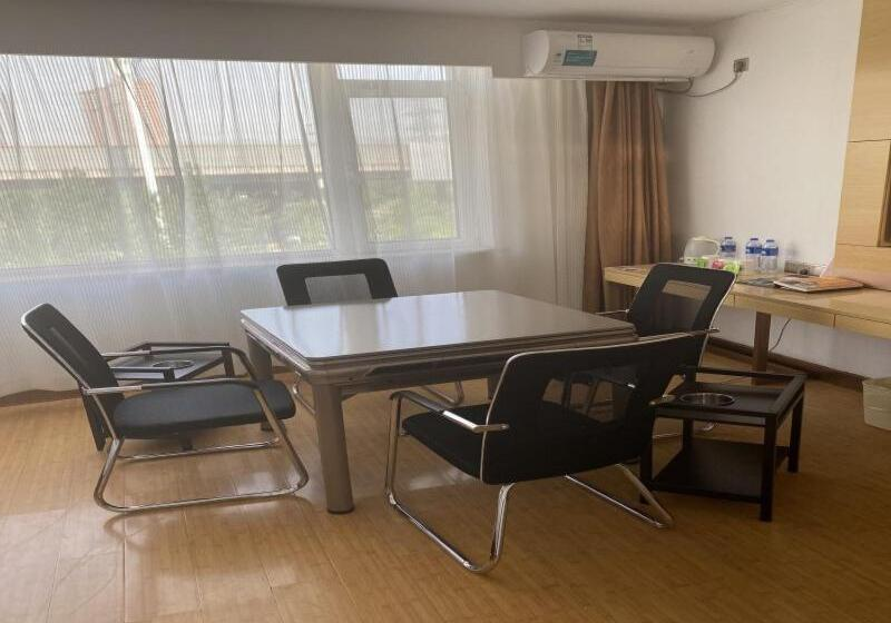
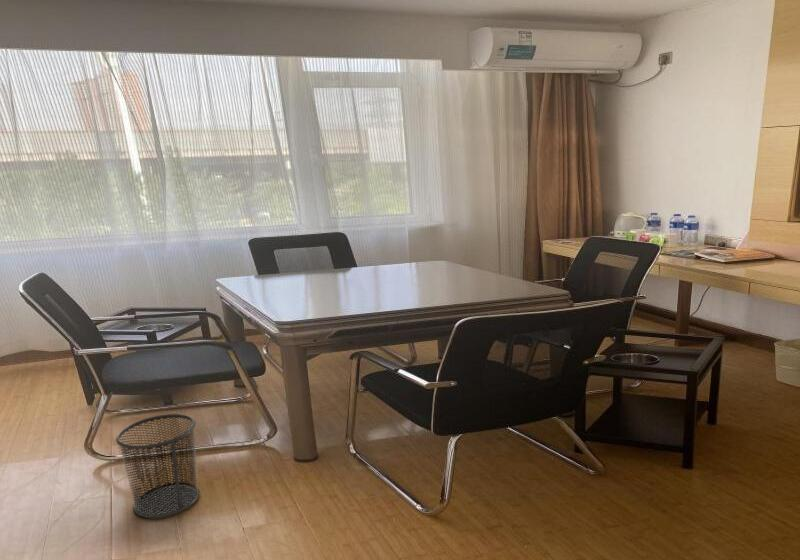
+ waste bin [115,413,200,519]
